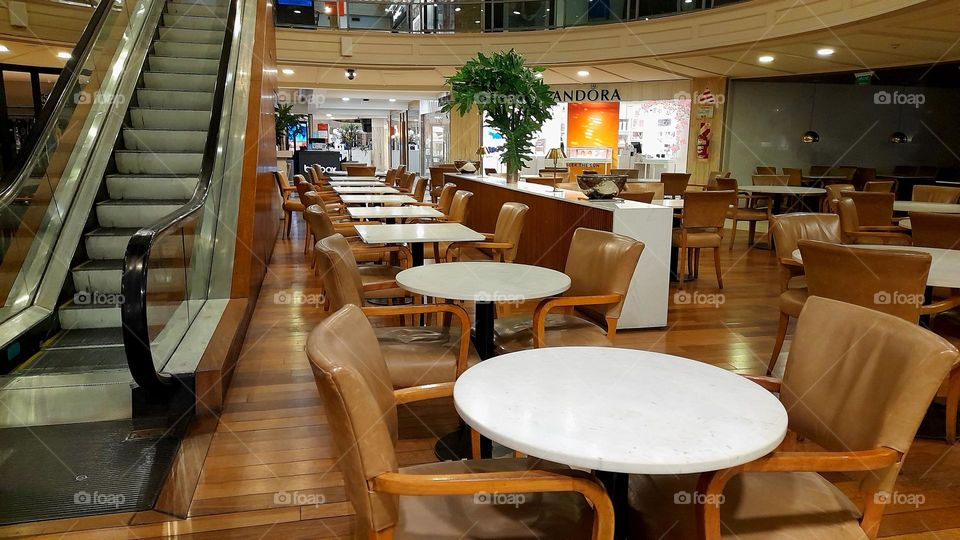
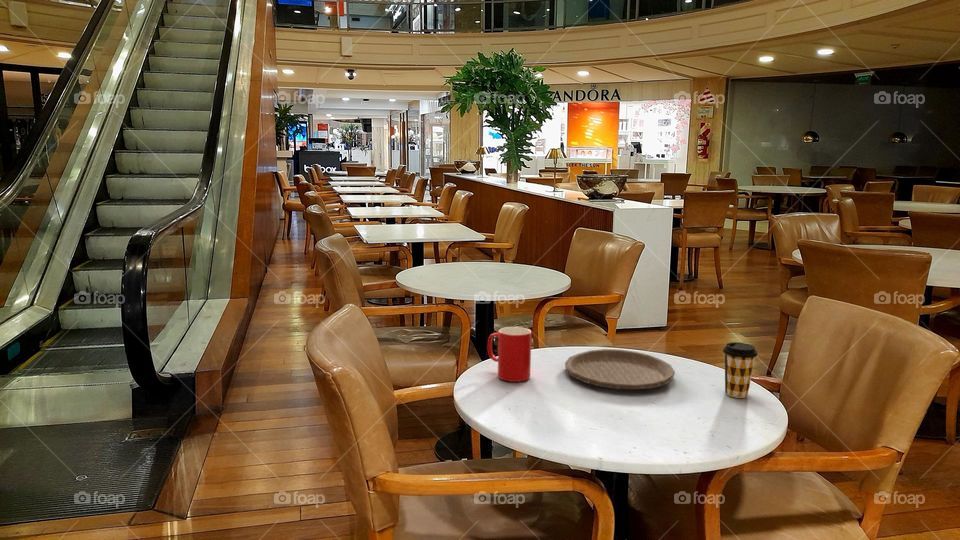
+ coffee cup [722,341,758,399]
+ cup [487,326,532,383]
+ plate [564,348,676,390]
